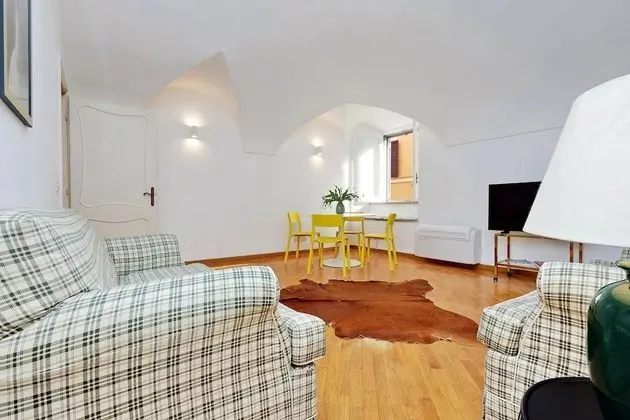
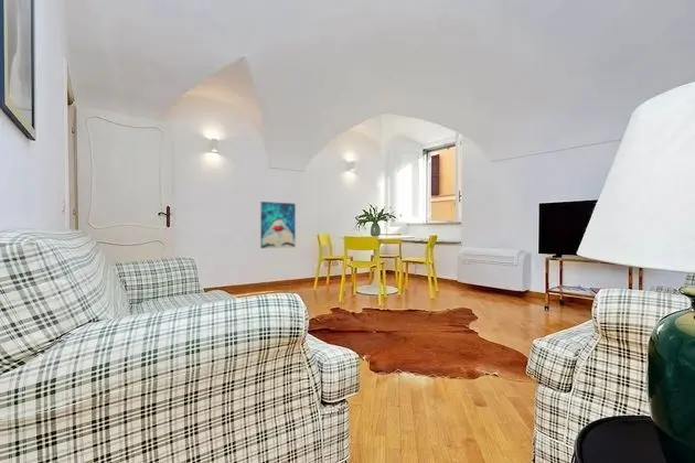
+ wall art [259,201,297,249]
